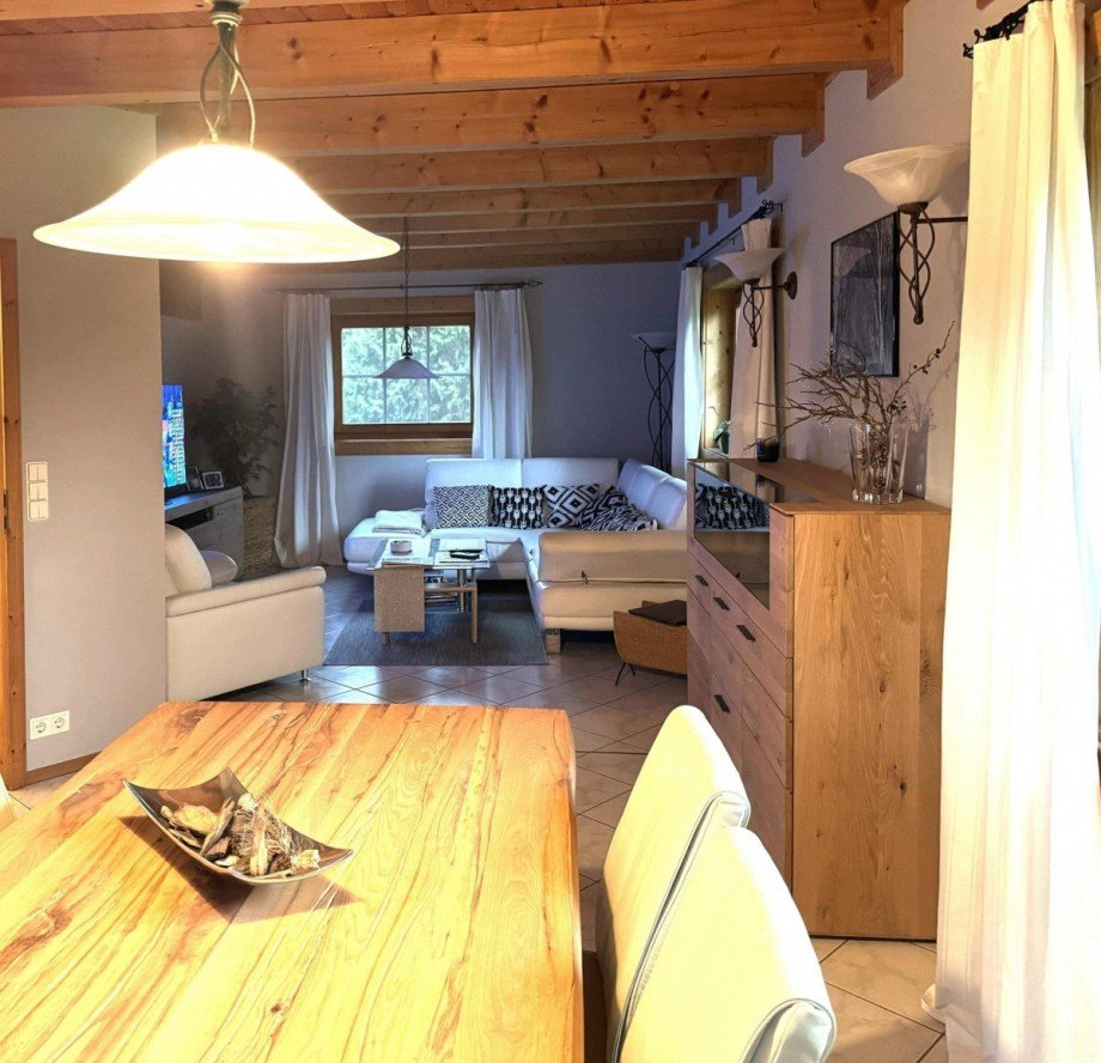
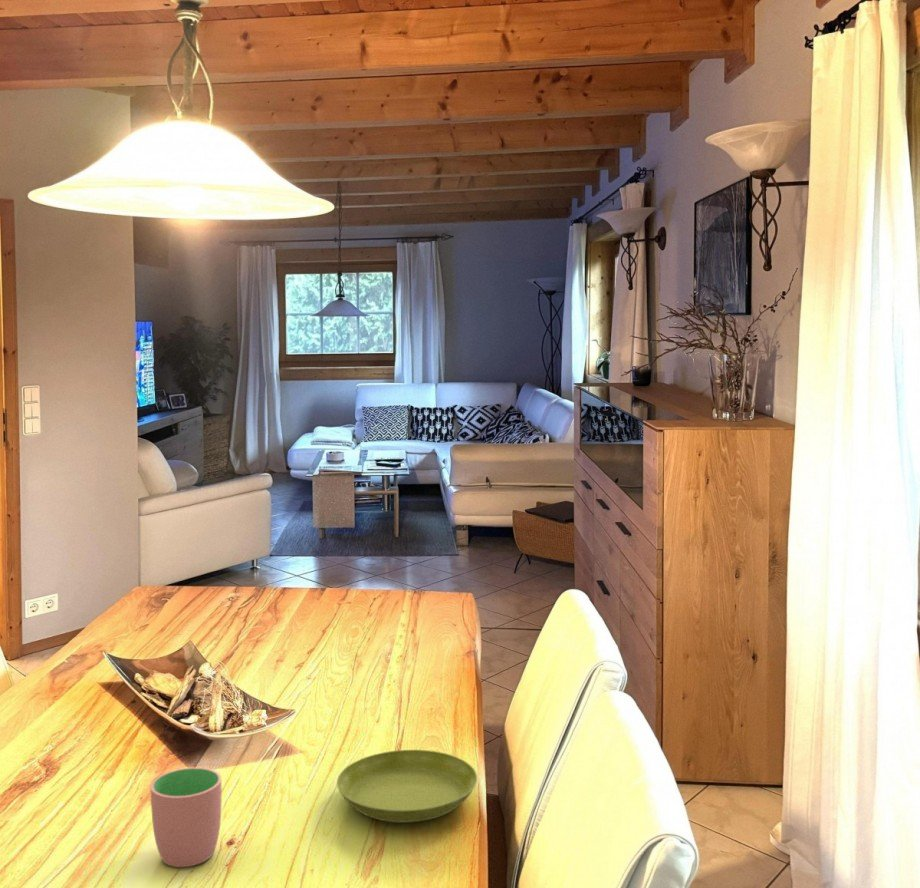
+ cup [150,766,223,868]
+ saucer [336,749,478,823]
